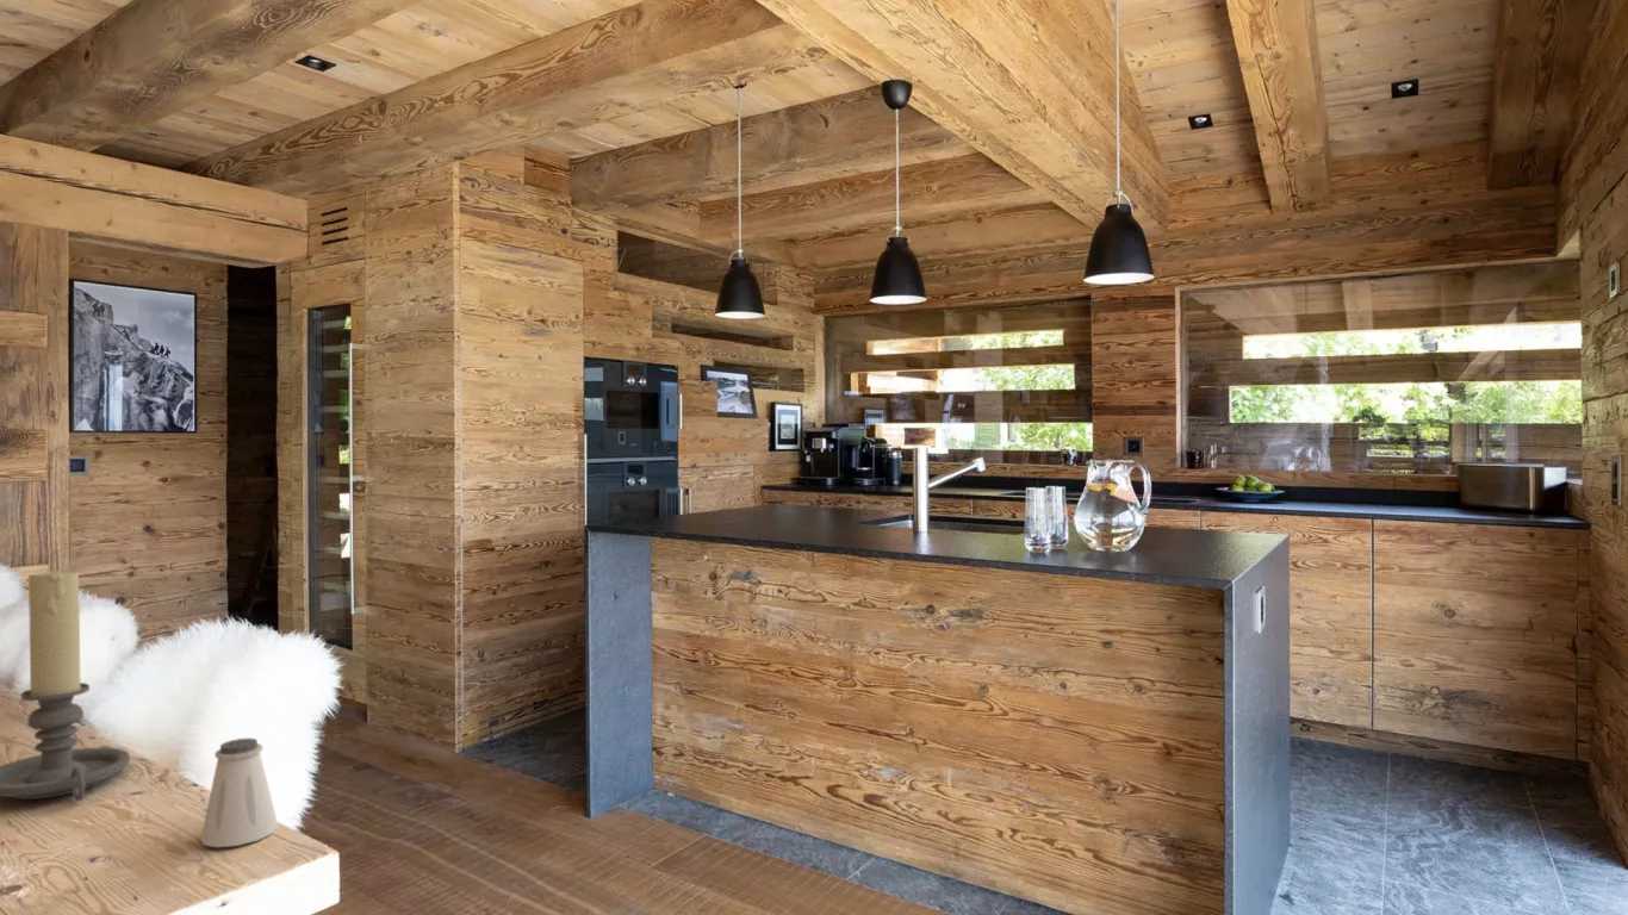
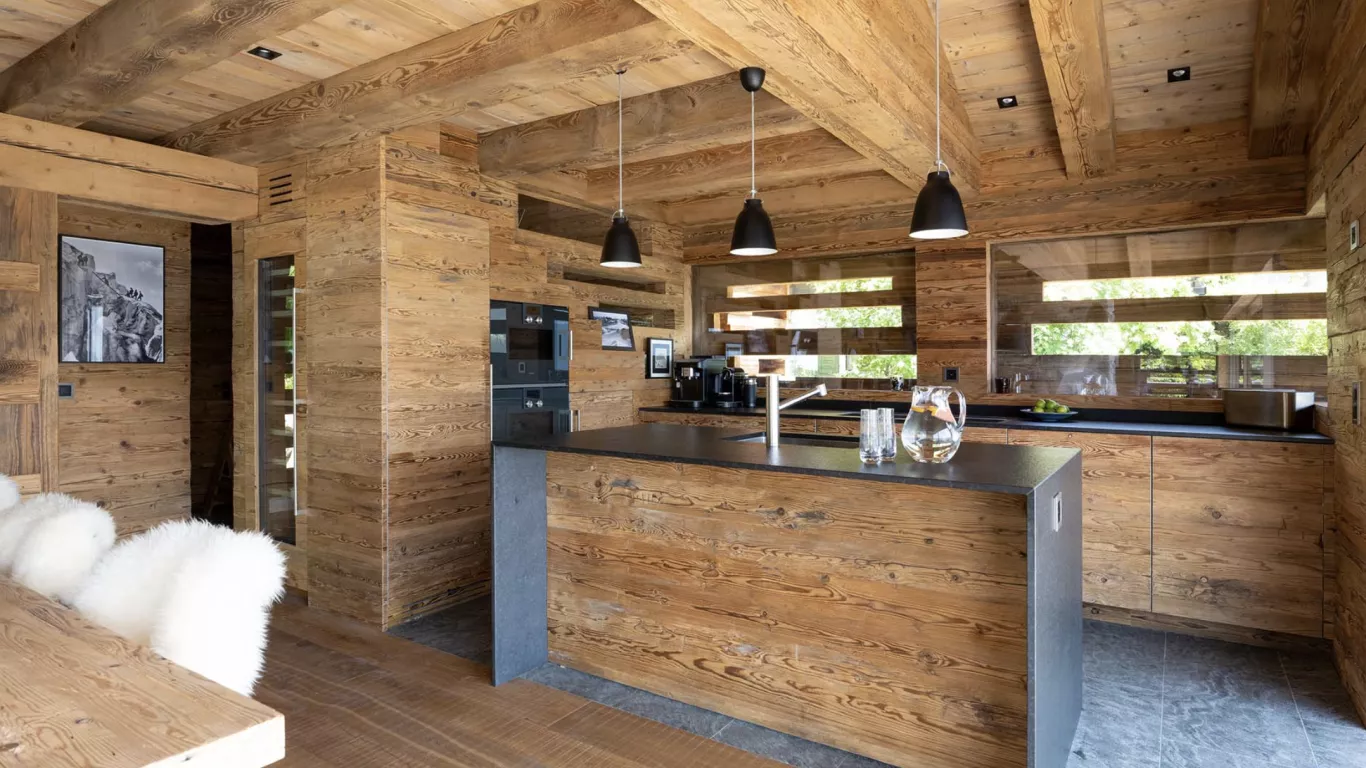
- saltshaker [199,737,279,848]
- candle holder [0,566,131,802]
